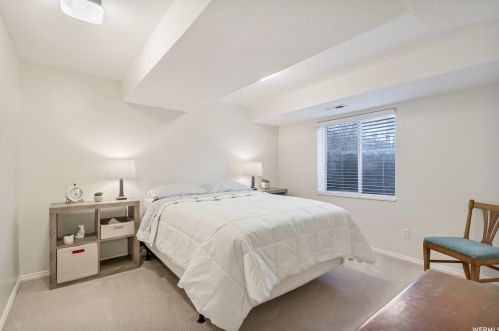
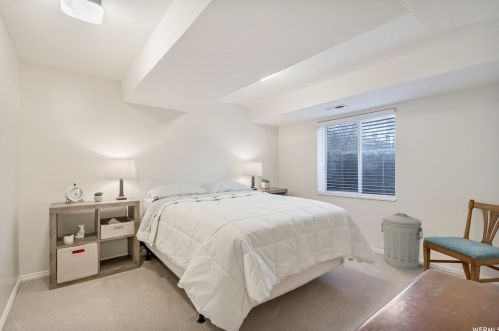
+ trash can [381,212,424,269]
